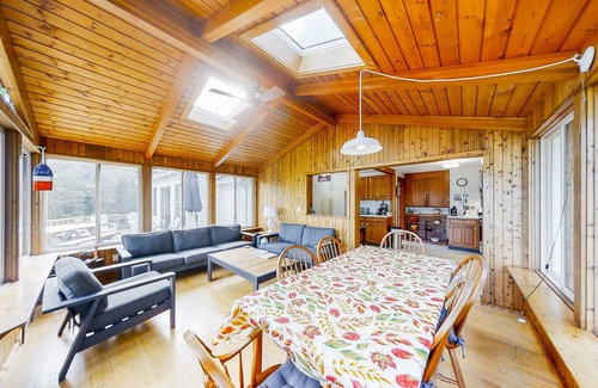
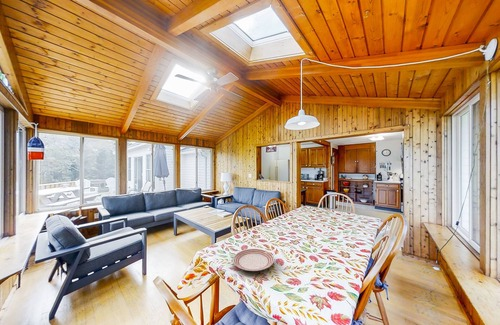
+ dinner plate [232,248,275,272]
